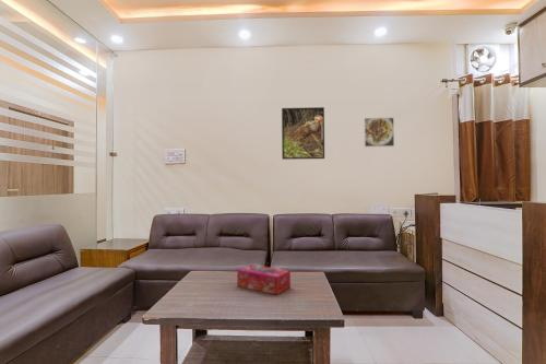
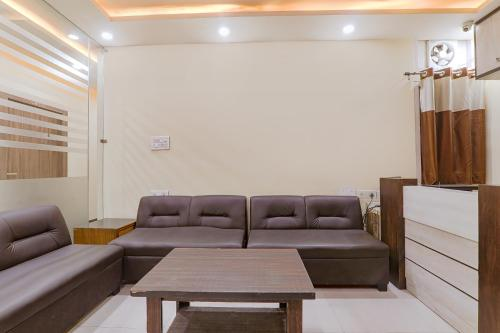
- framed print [363,116,395,148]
- tissue box [236,263,292,295]
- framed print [281,106,325,161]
